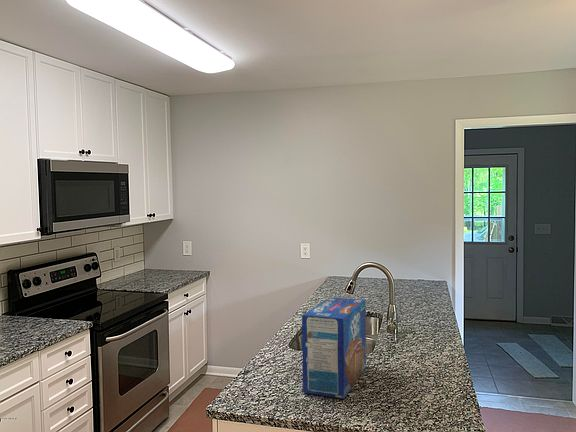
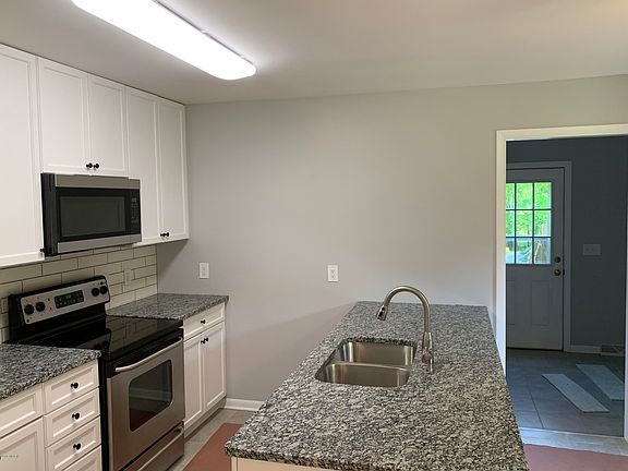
- toaster pastry box [301,296,367,400]
